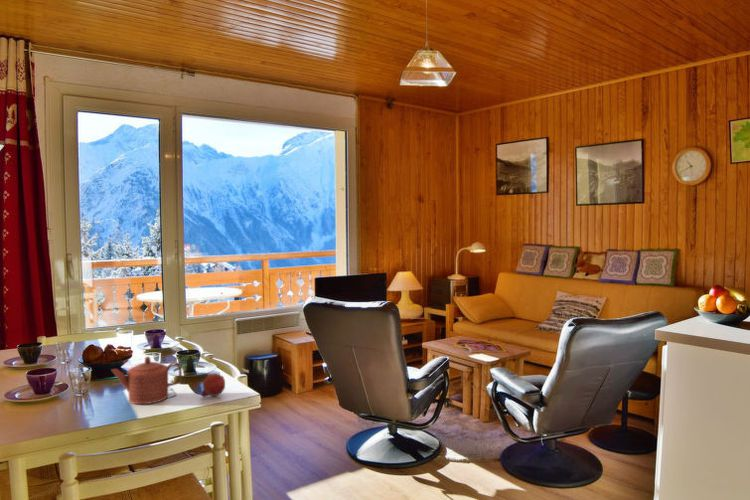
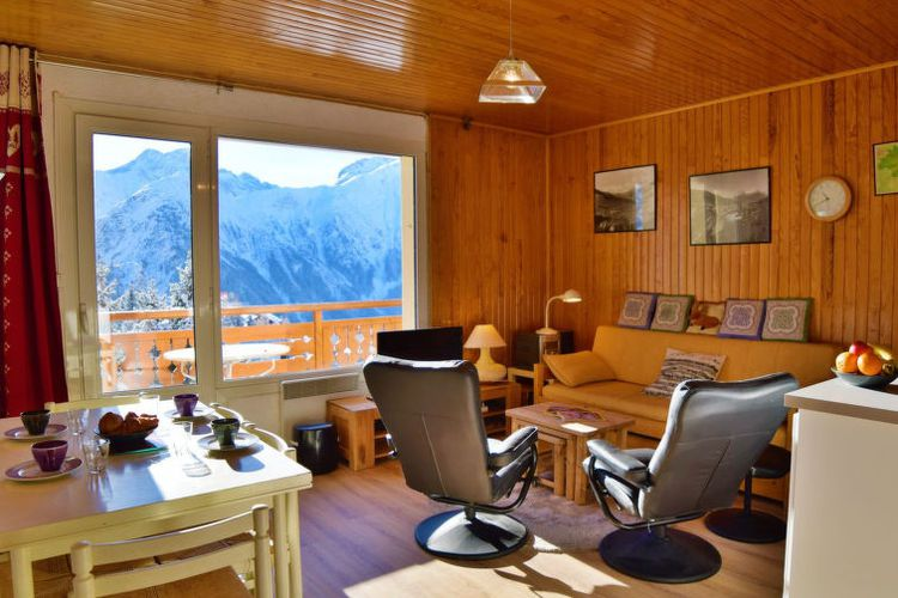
- teapot [110,356,183,405]
- fruit [200,372,226,397]
